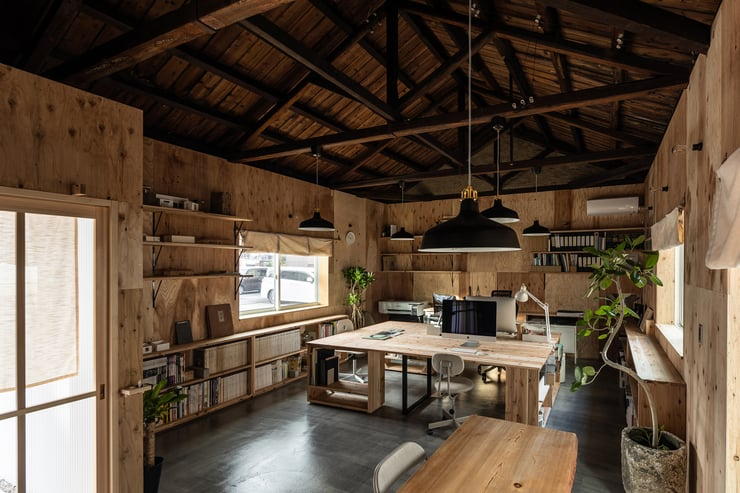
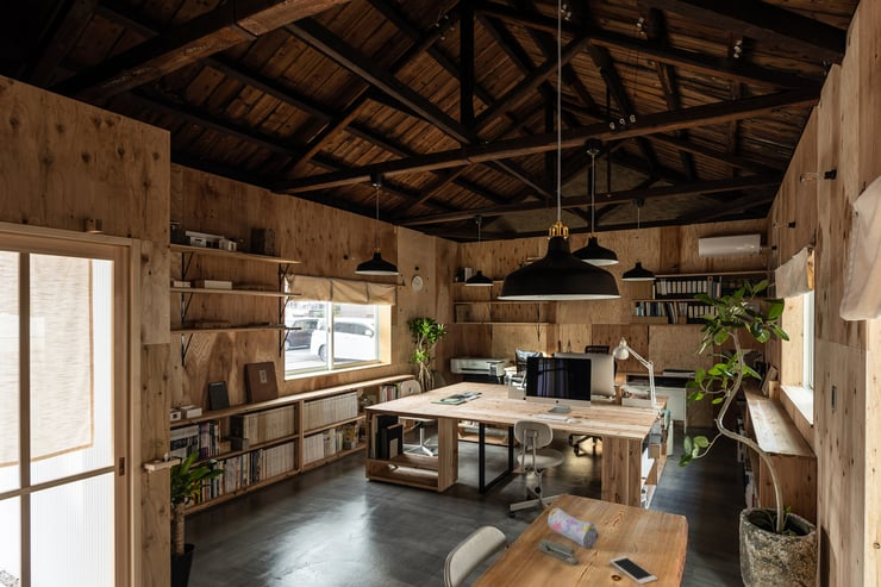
+ cell phone [608,555,658,586]
+ pencil case [546,507,600,549]
+ stapler [537,538,580,567]
